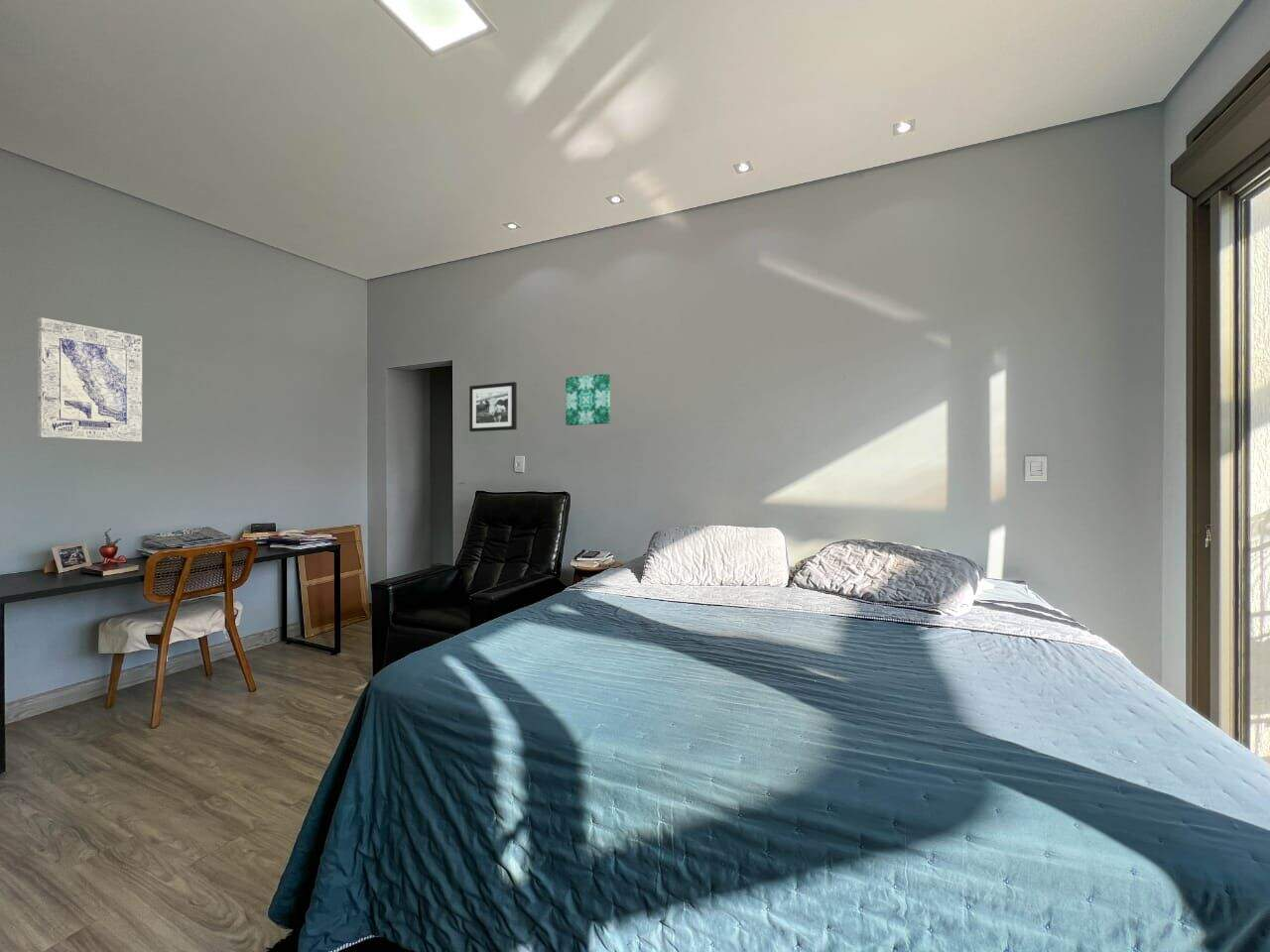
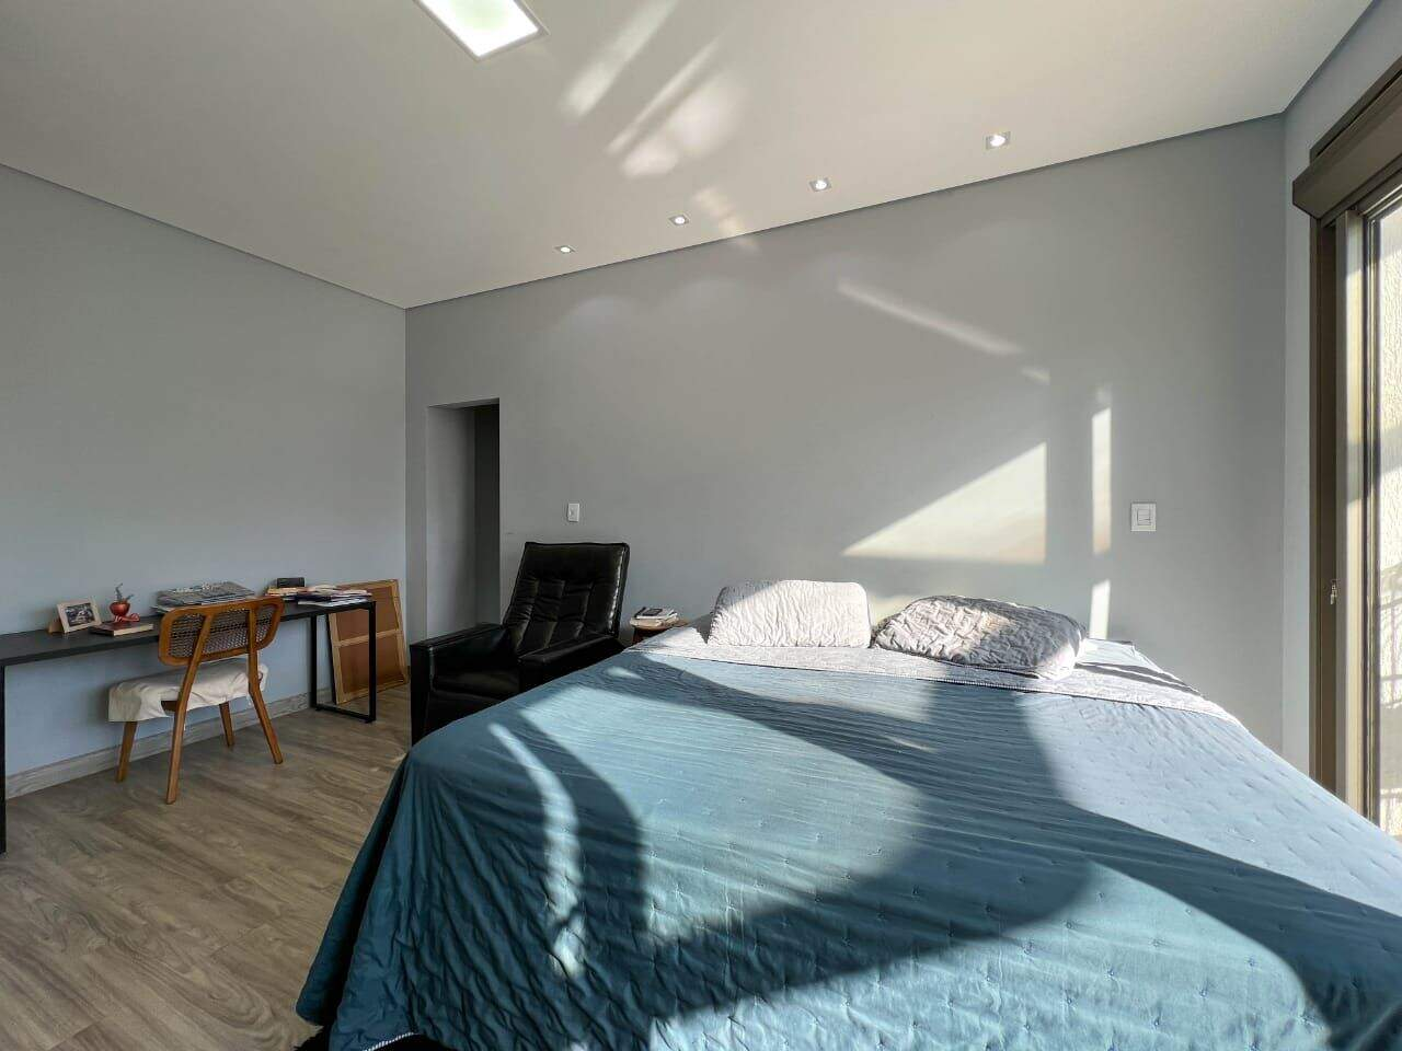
- wall art [565,373,611,426]
- picture frame [468,381,518,432]
- wall art [37,316,143,443]
